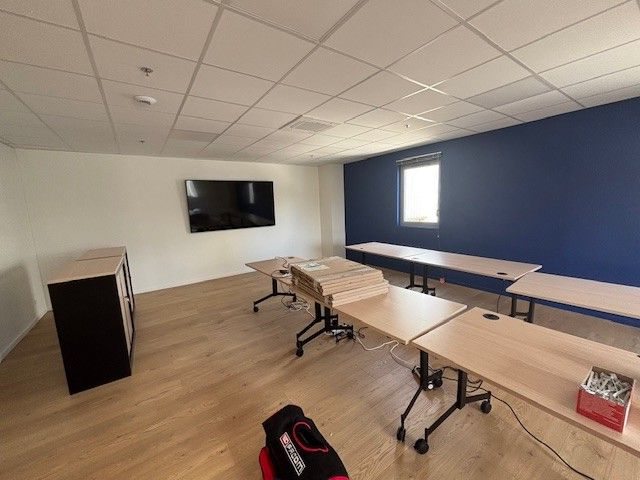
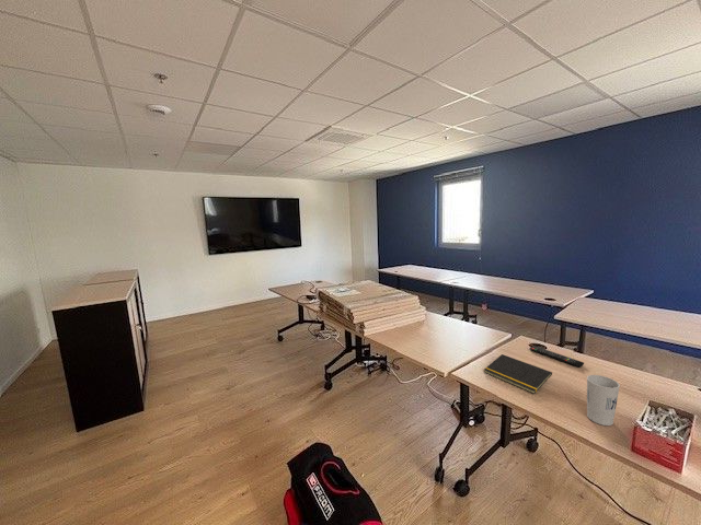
+ notepad [483,353,553,395]
+ remote control [529,346,585,368]
+ cup [586,374,621,427]
